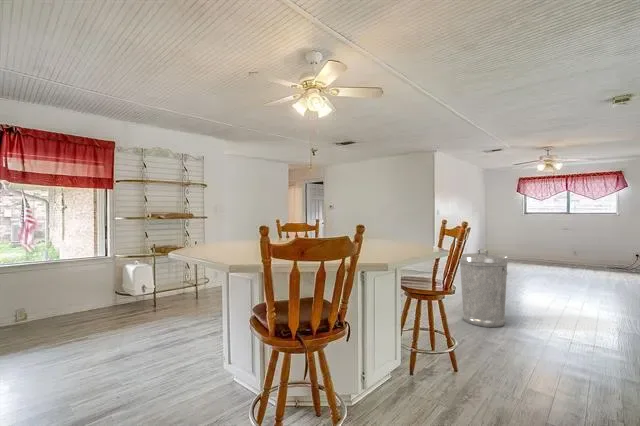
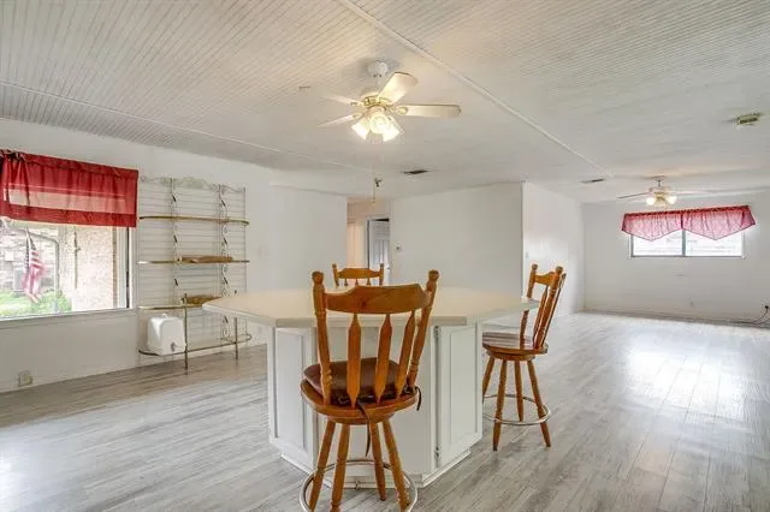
- trash can [459,248,509,328]
